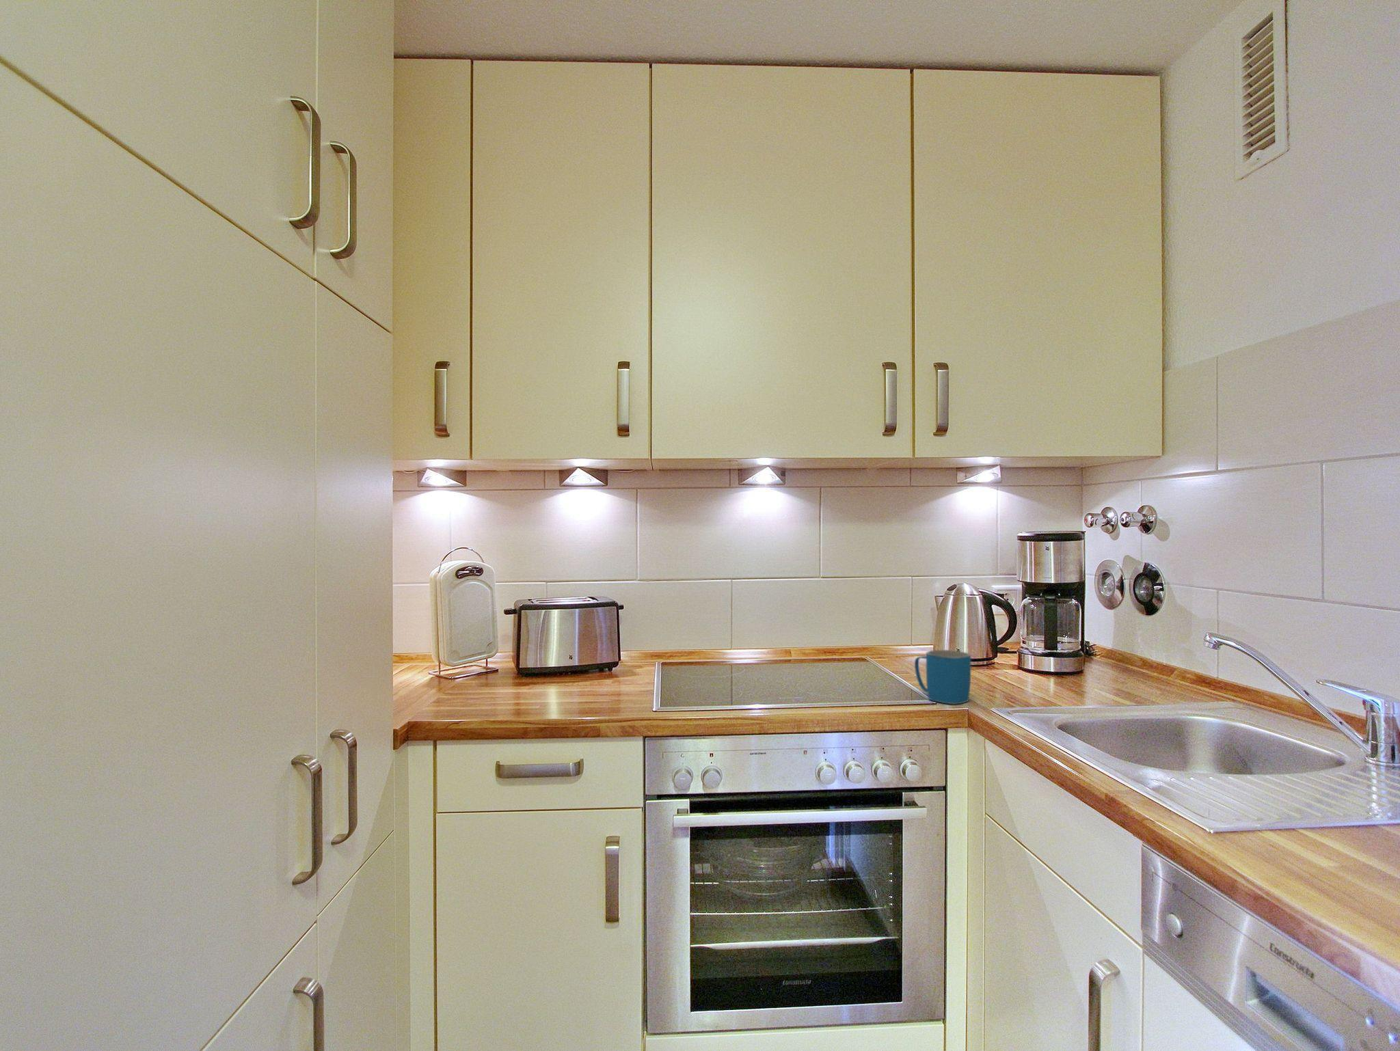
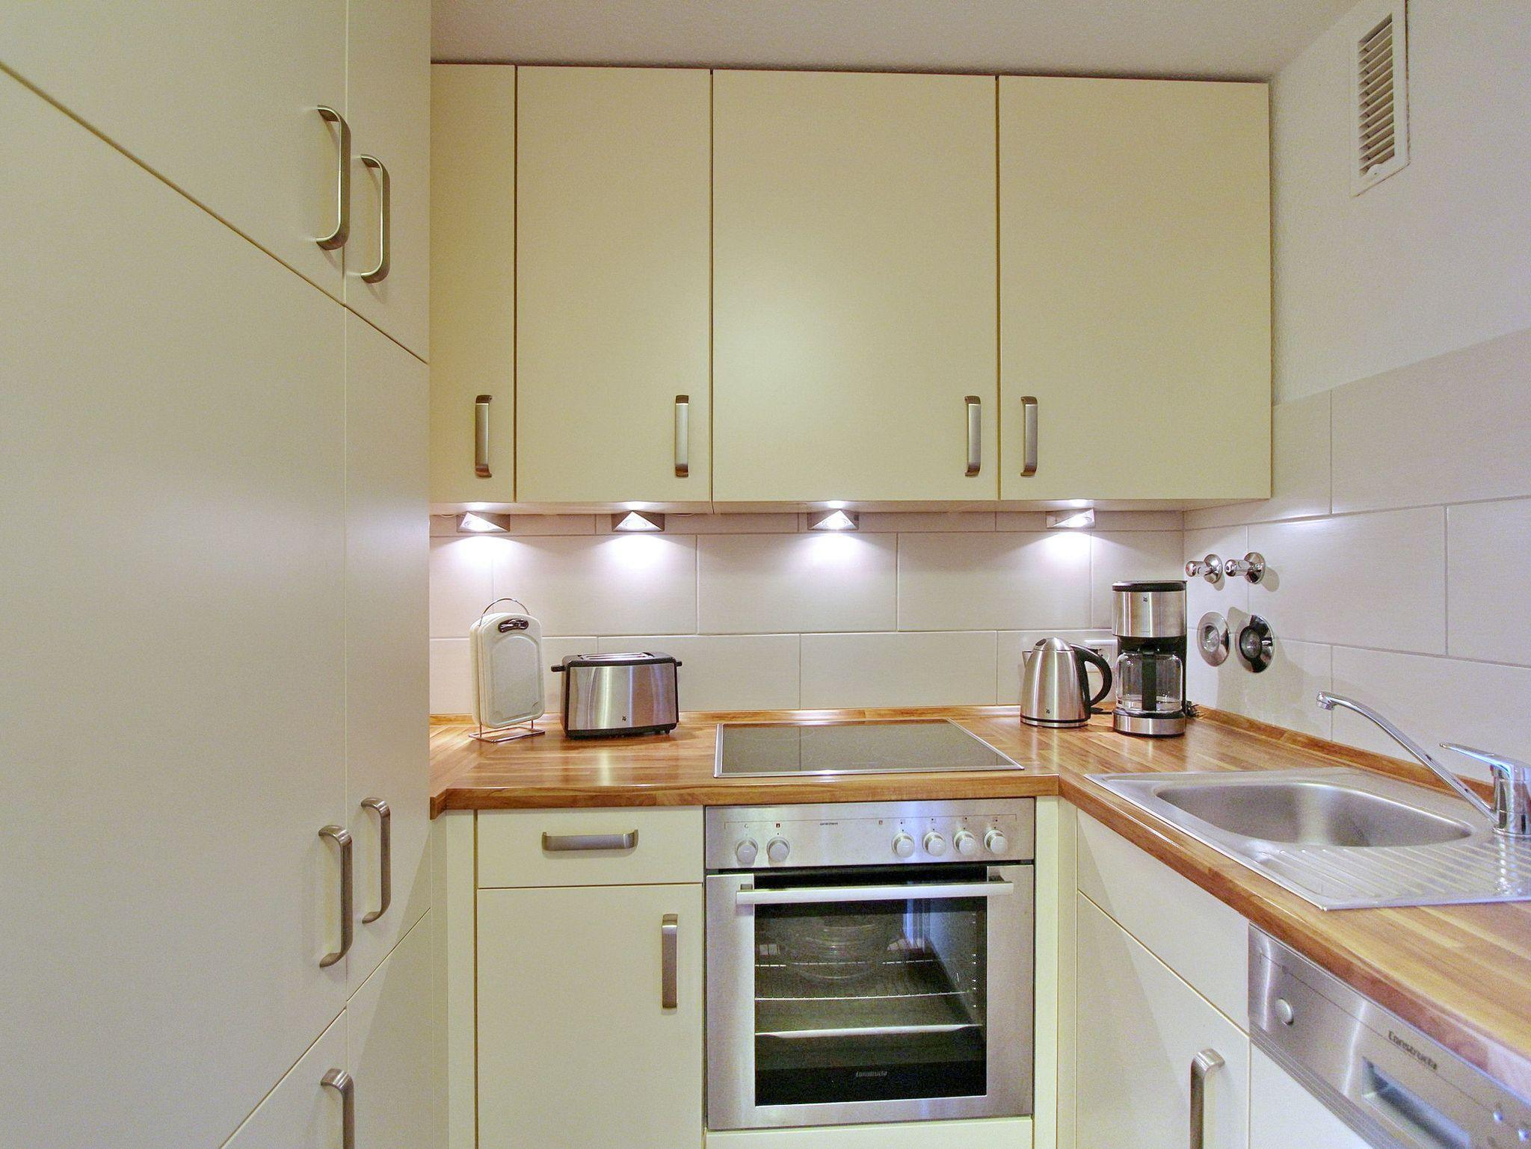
- mug [914,649,972,705]
